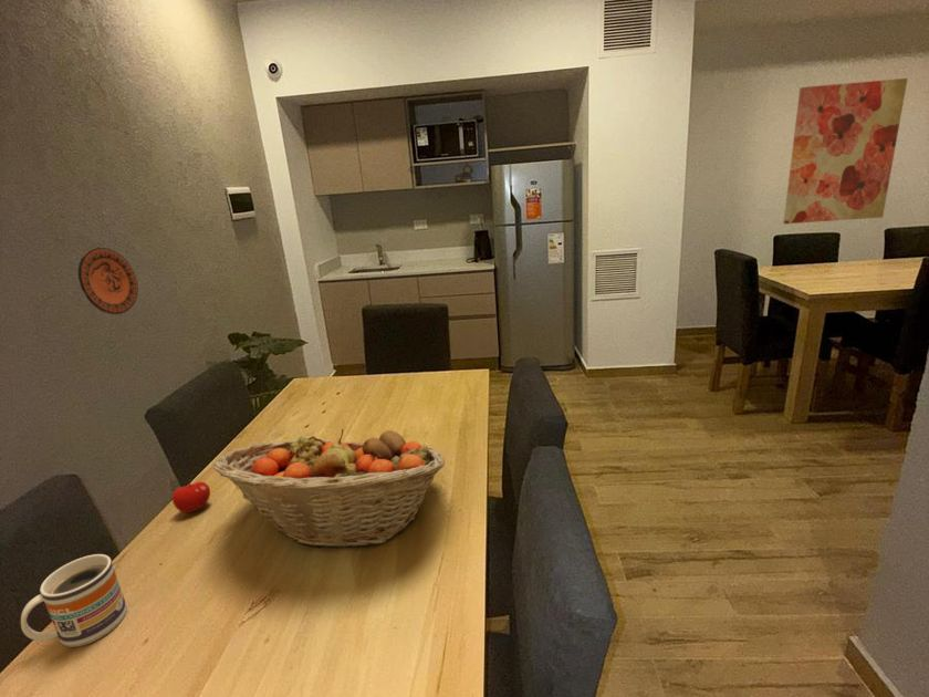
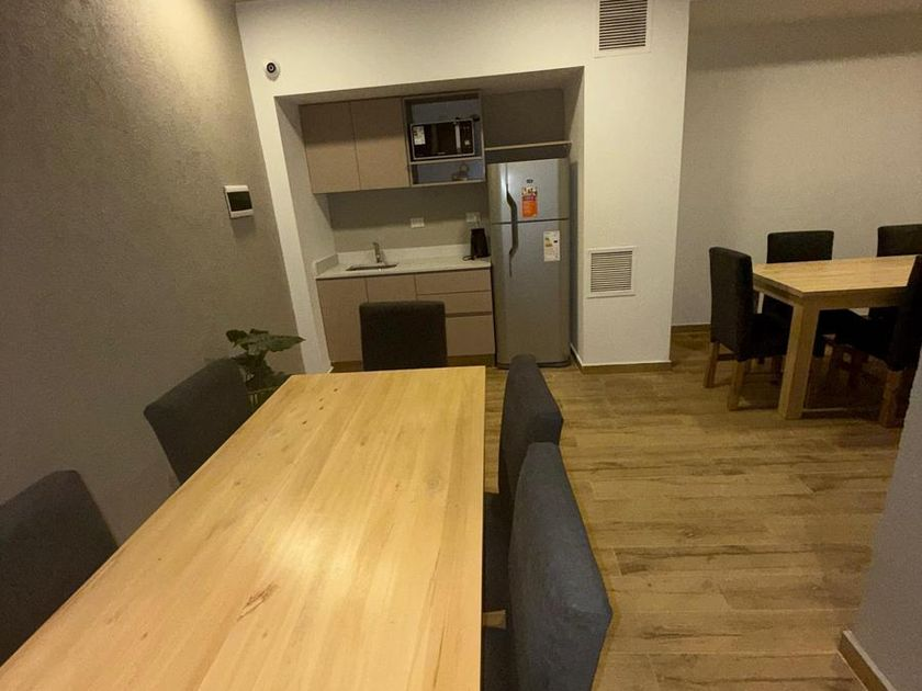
- apple [171,479,211,513]
- wall art [782,77,909,225]
- decorative plate [77,247,139,315]
- mug [20,553,128,648]
- fruit basket [212,428,446,550]
